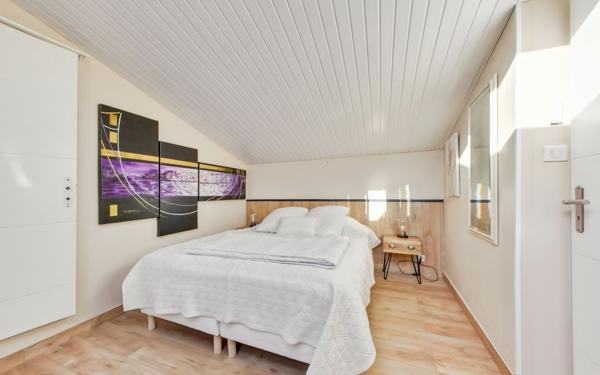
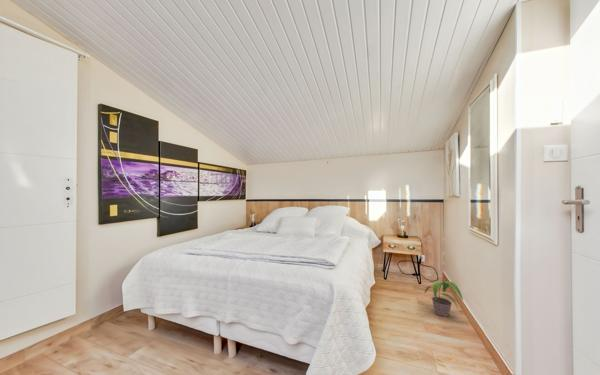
+ potted plant [423,279,464,318]
